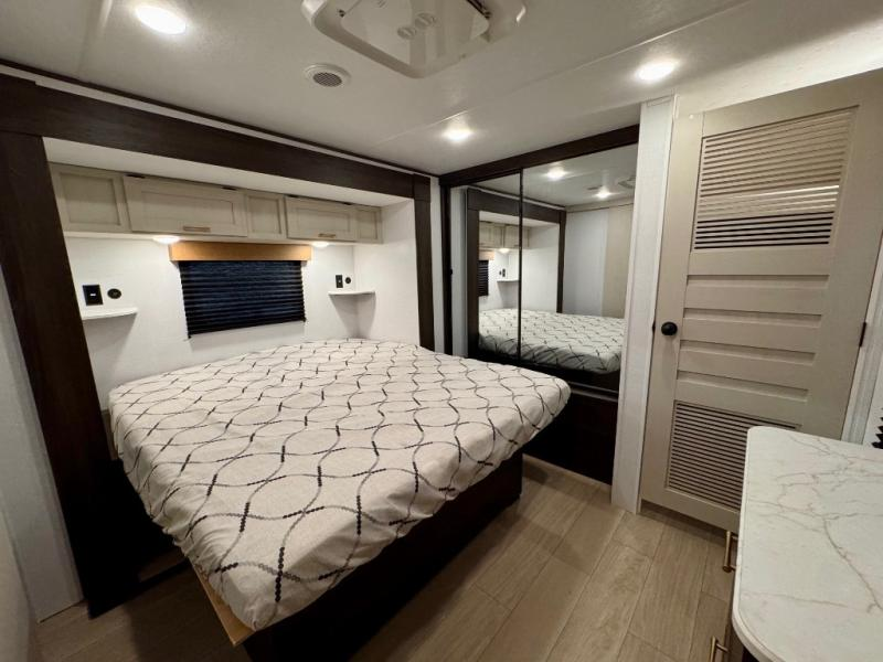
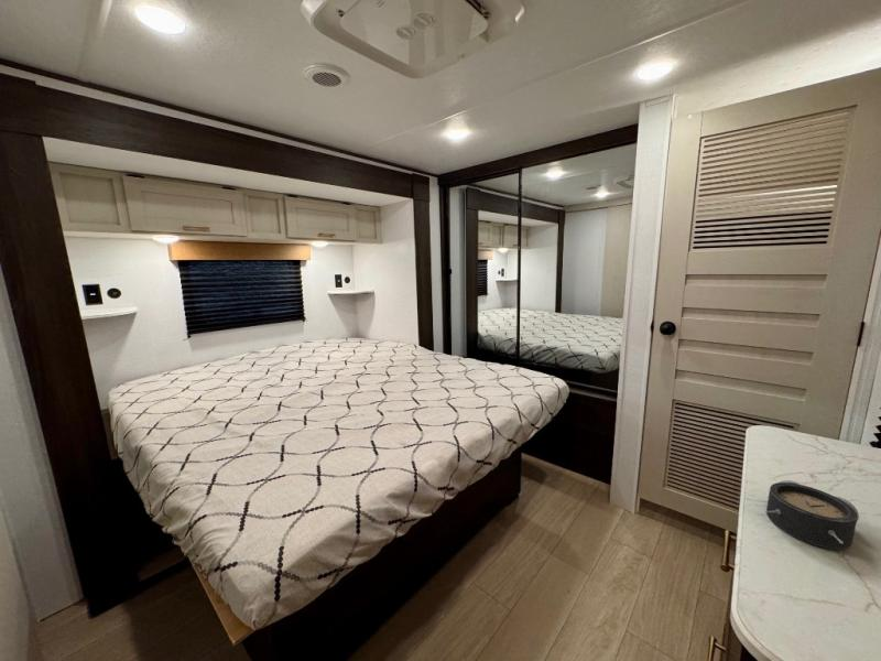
+ alarm clock [764,479,860,550]
